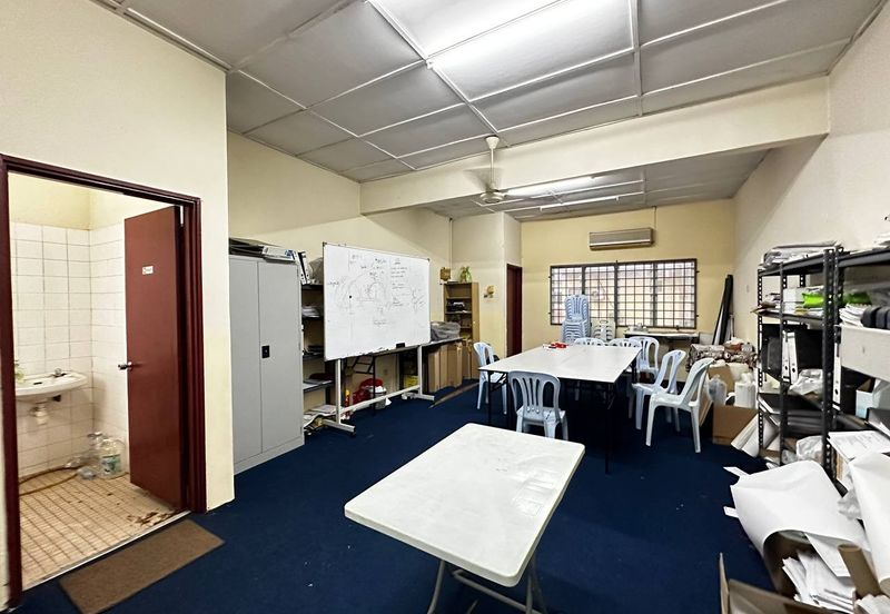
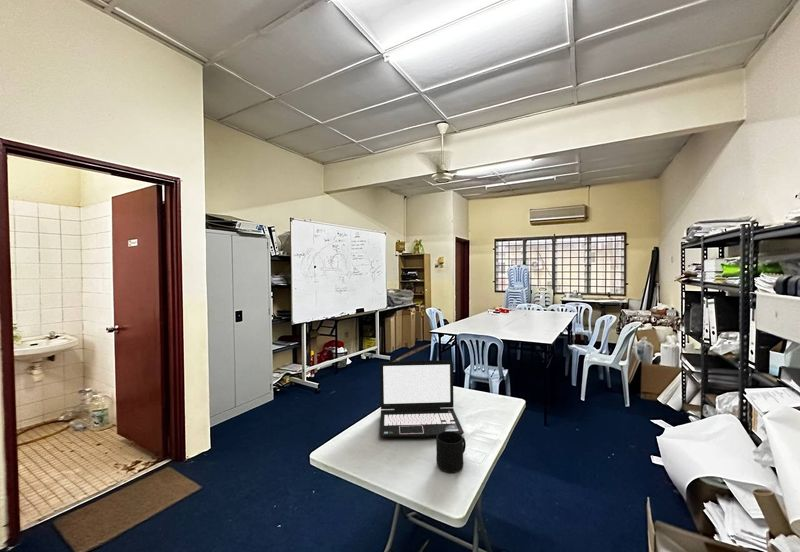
+ mug [435,431,467,473]
+ laptop [378,359,465,438]
